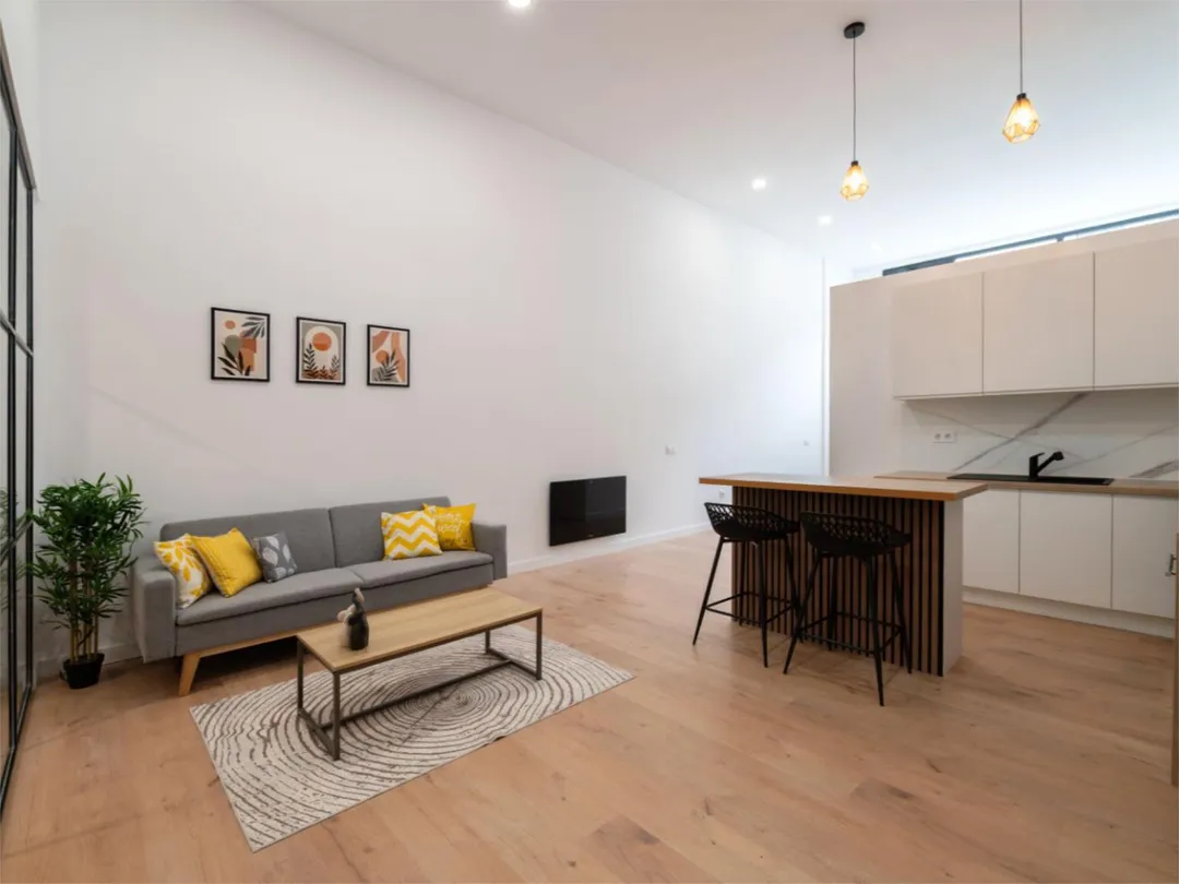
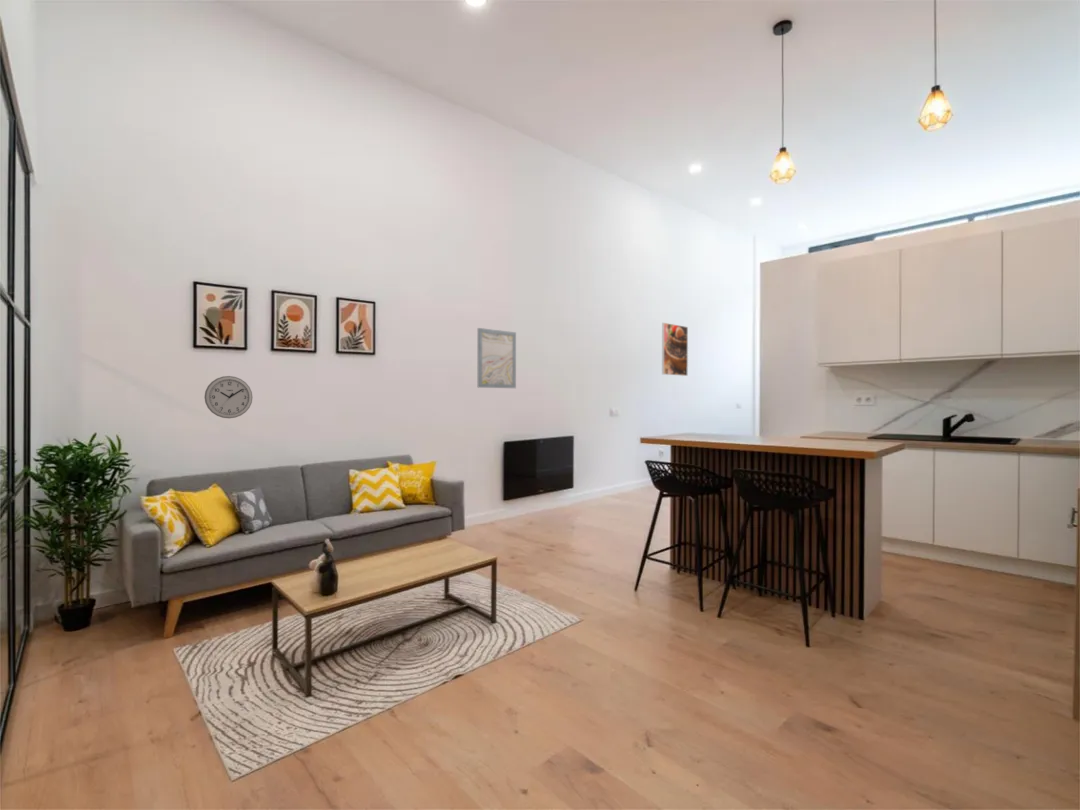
+ wall clock [203,375,253,419]
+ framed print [661,322,689,377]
+ wall art [477,327,517,389]
